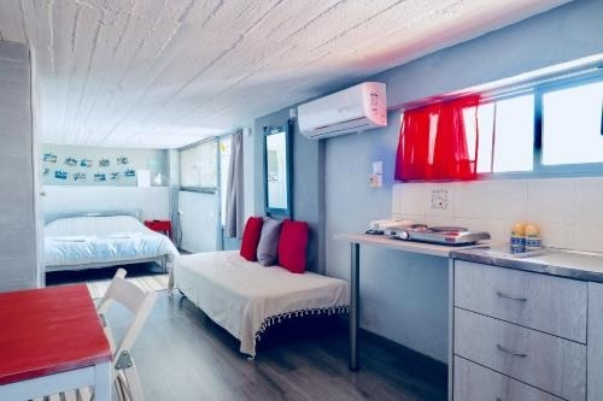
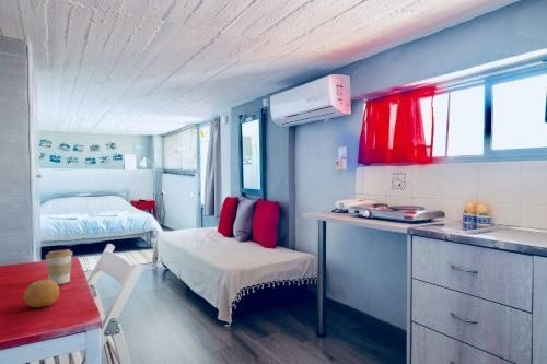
+ coffee cup [45,248,73,285]
+ fruit [23,279,60,308]
